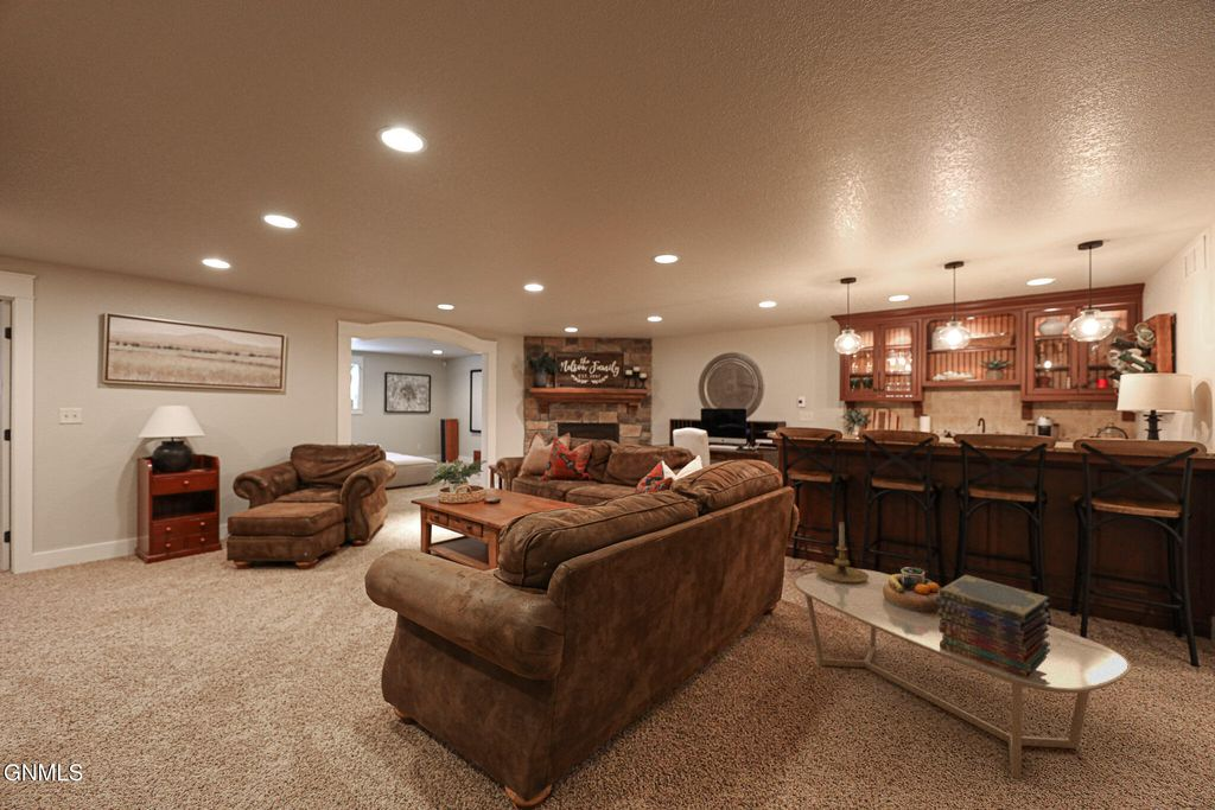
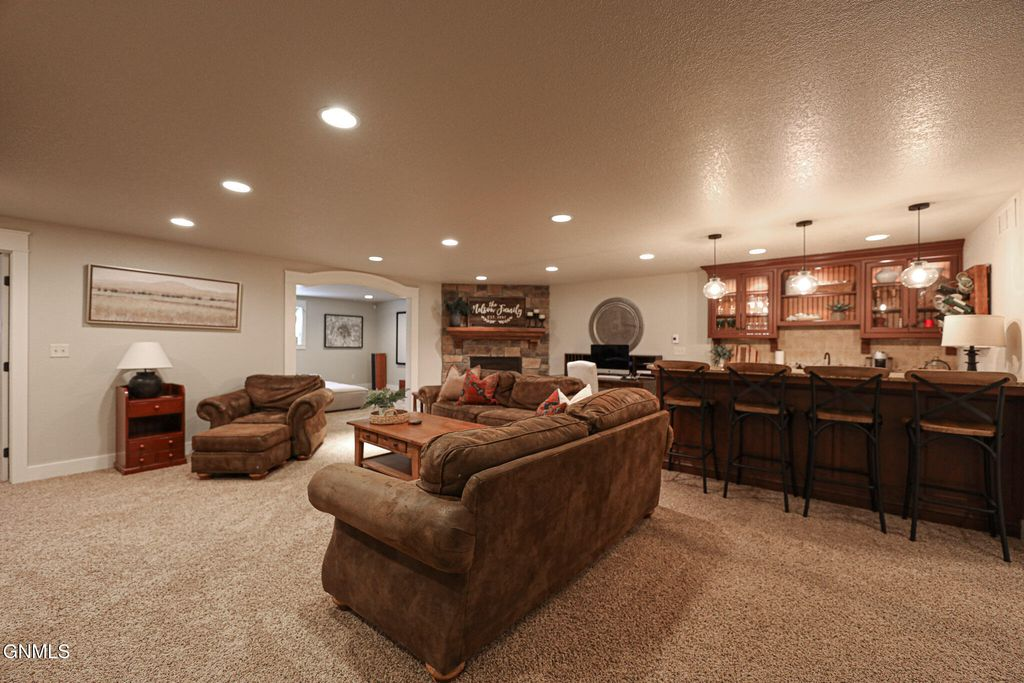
- book stack [936,574,1052,680]
- decorative bowl [883,566,941,613]
- coffee table [793,568,1133,780]
- candle holder [815,521,869,582]
